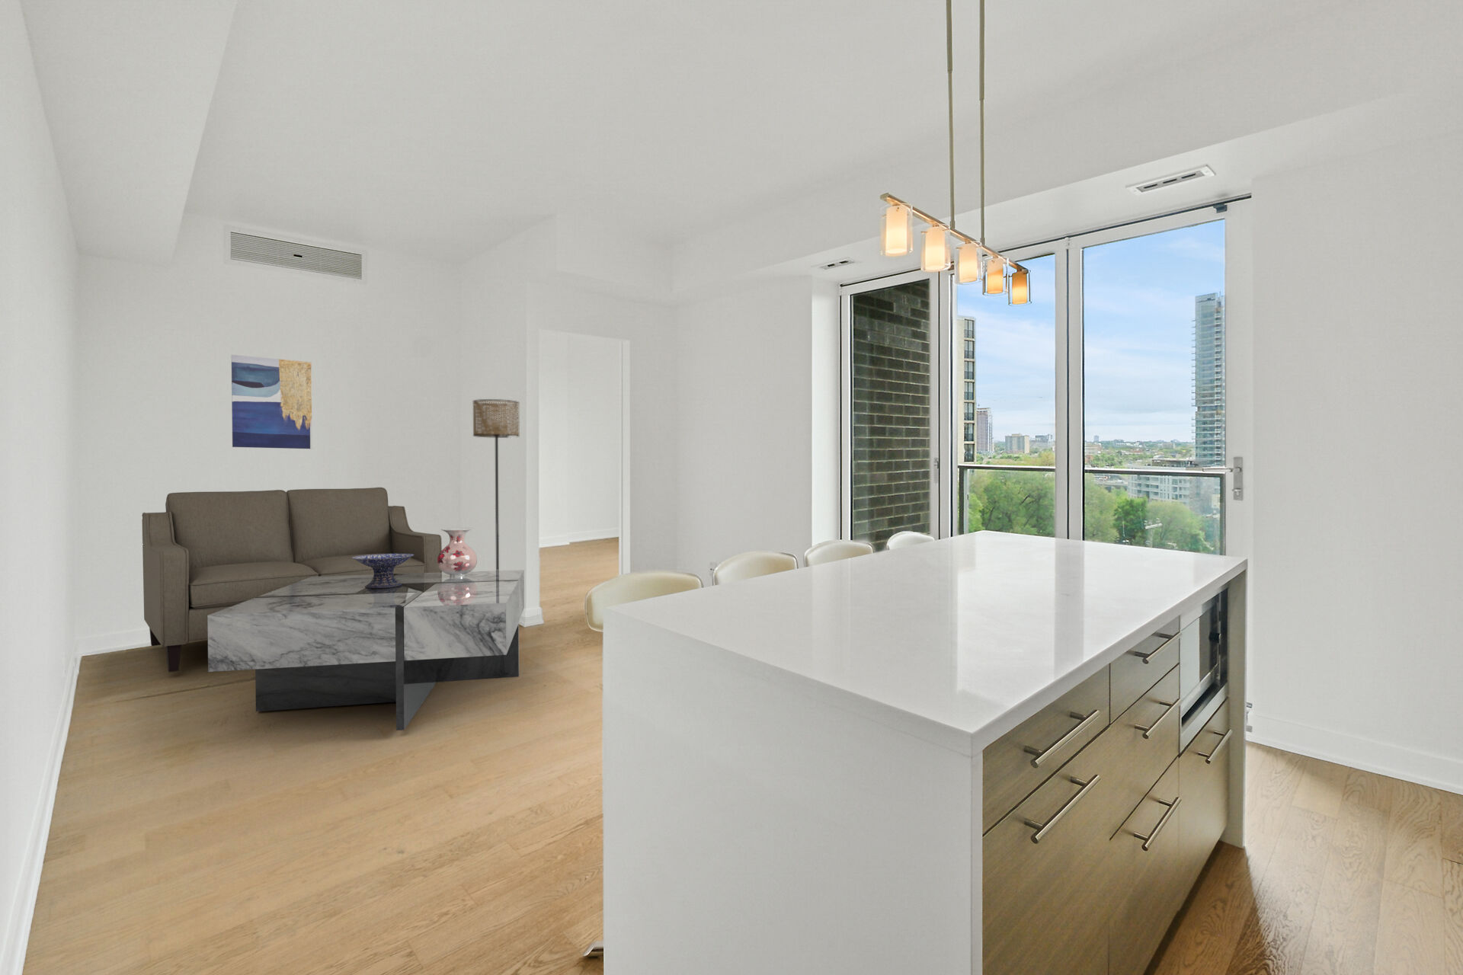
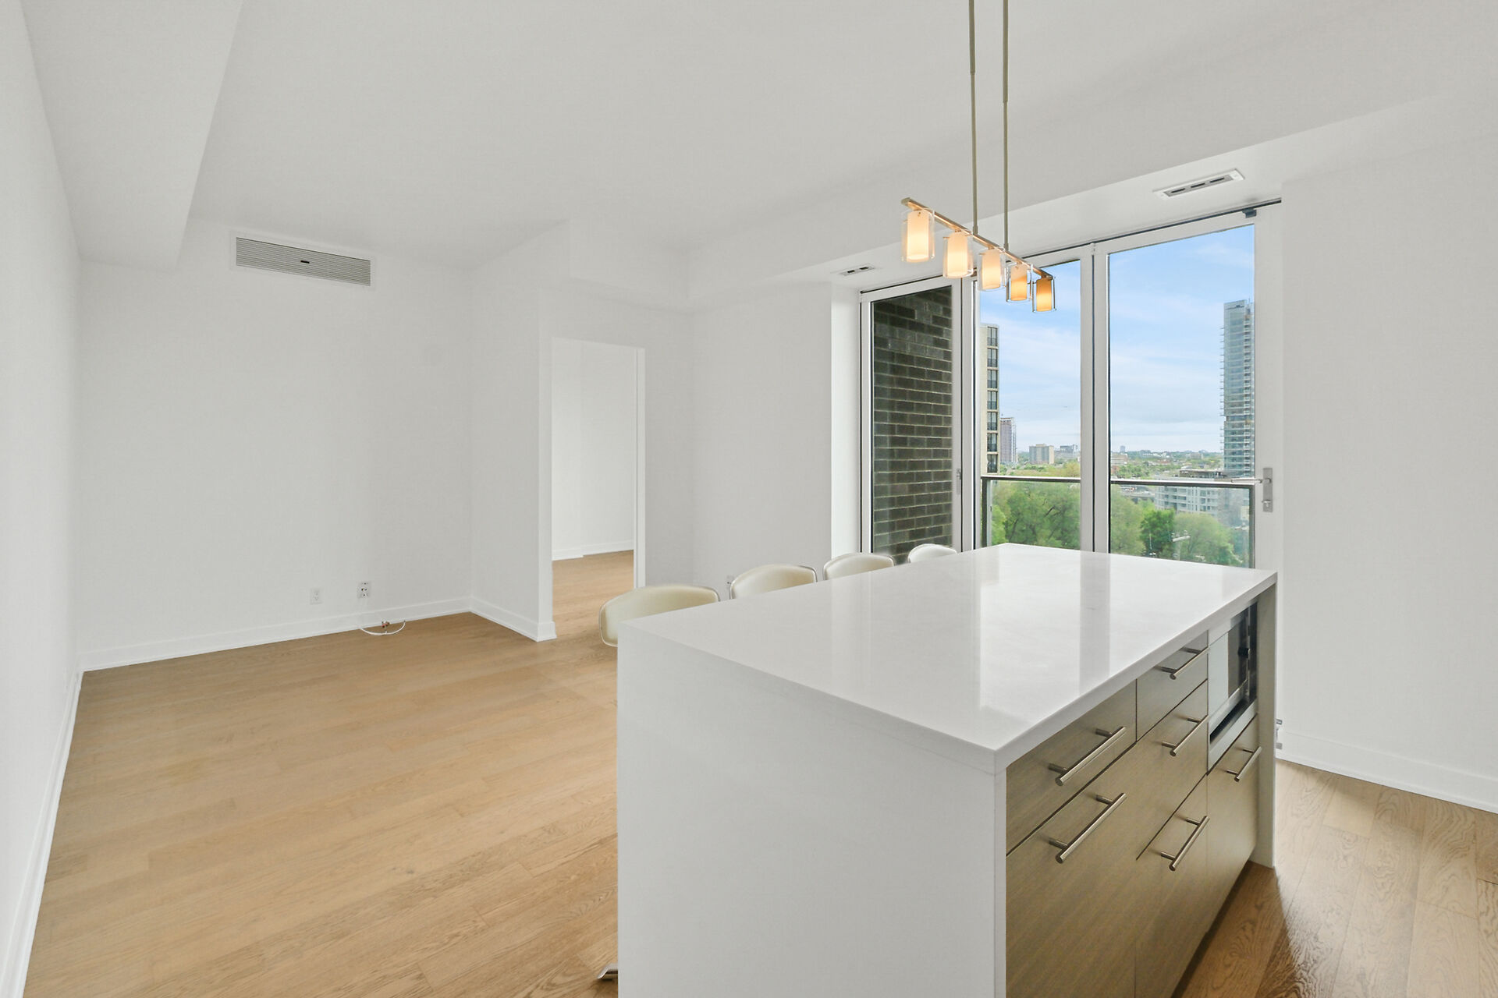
- decorative bowl [352,554,414,588]
- sofa [142,486,443,672]
- wall art [231,354,314,449]
- vase [438,527,478,578]
- floor lamp [472,398,519,570]
- coffee table [207,569,525,731]
